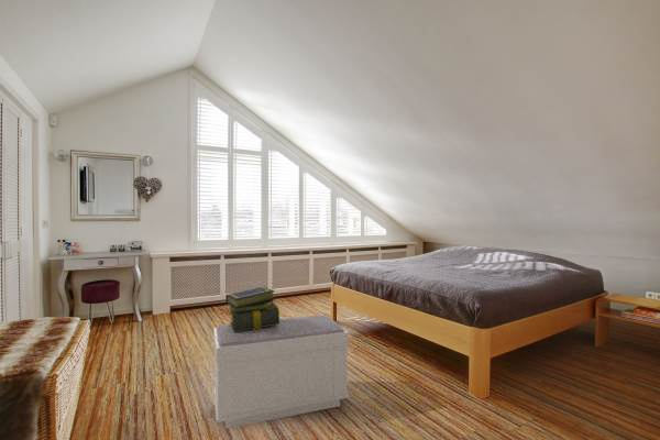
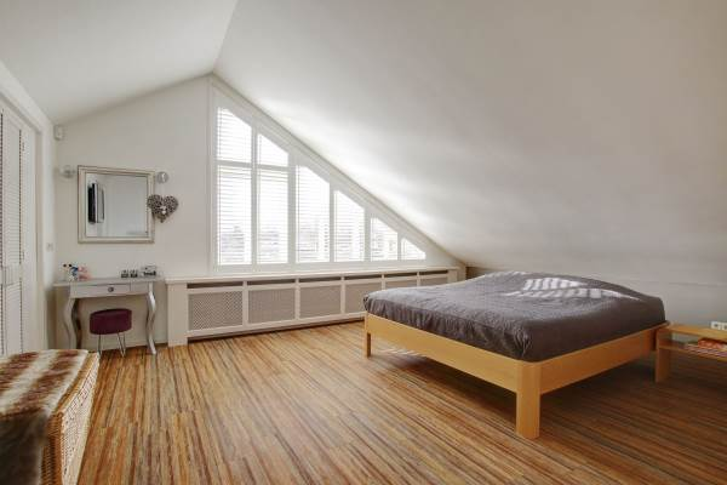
- stack of books [224,286,280,332]
- bench [212,314,350,430]
